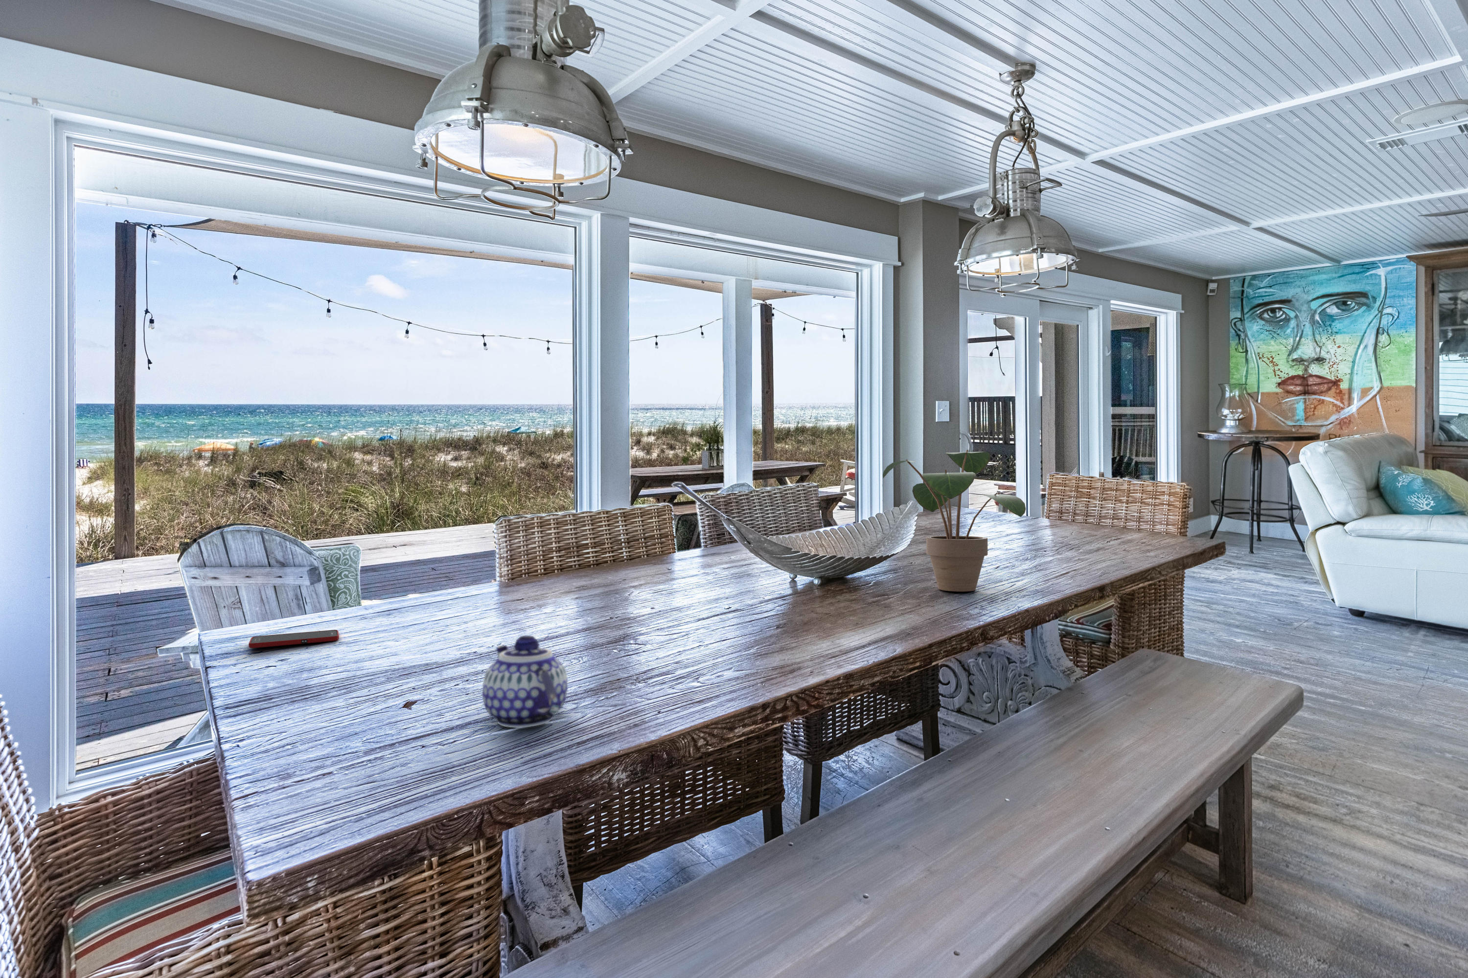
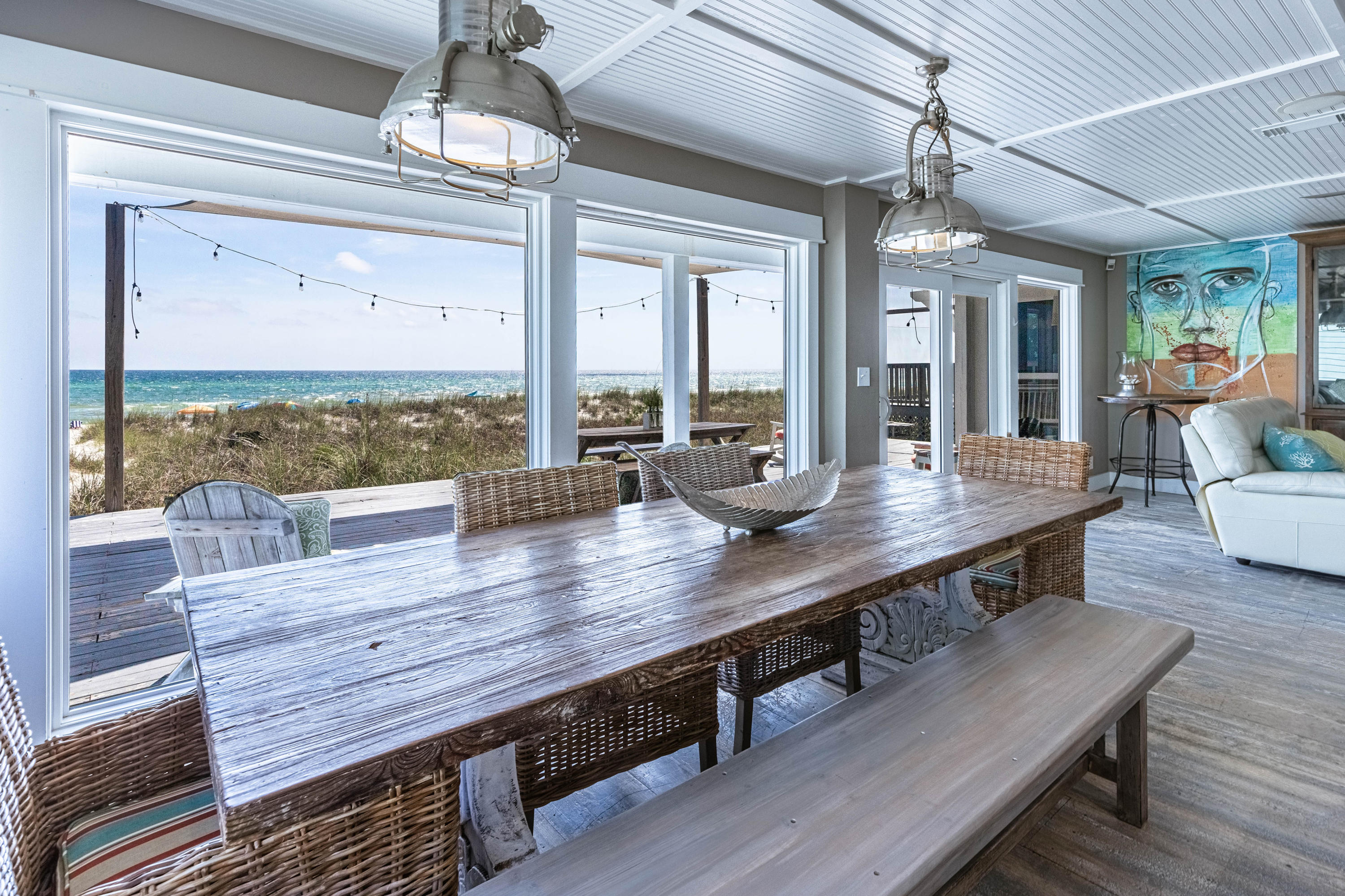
- cell phone [248,629,339,648]
- teapot [482,635,569,728]
- potted plant [882,449,1026,592]
